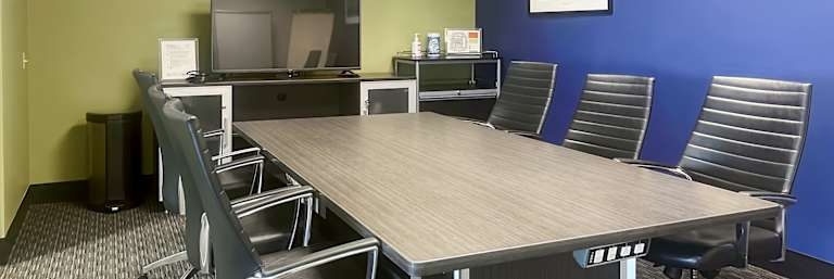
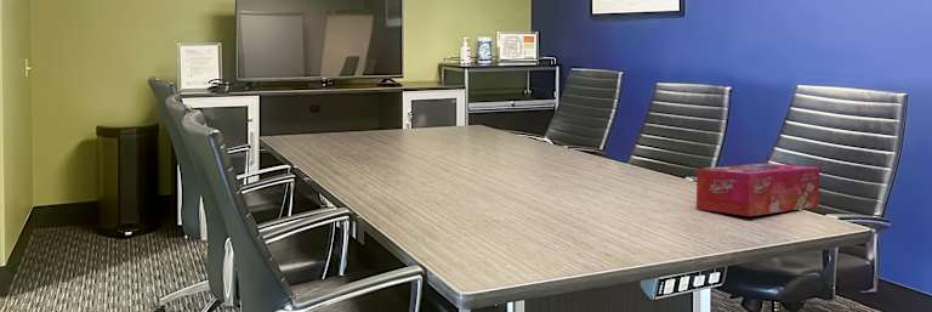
+ tissue box [695,163,820,217]
